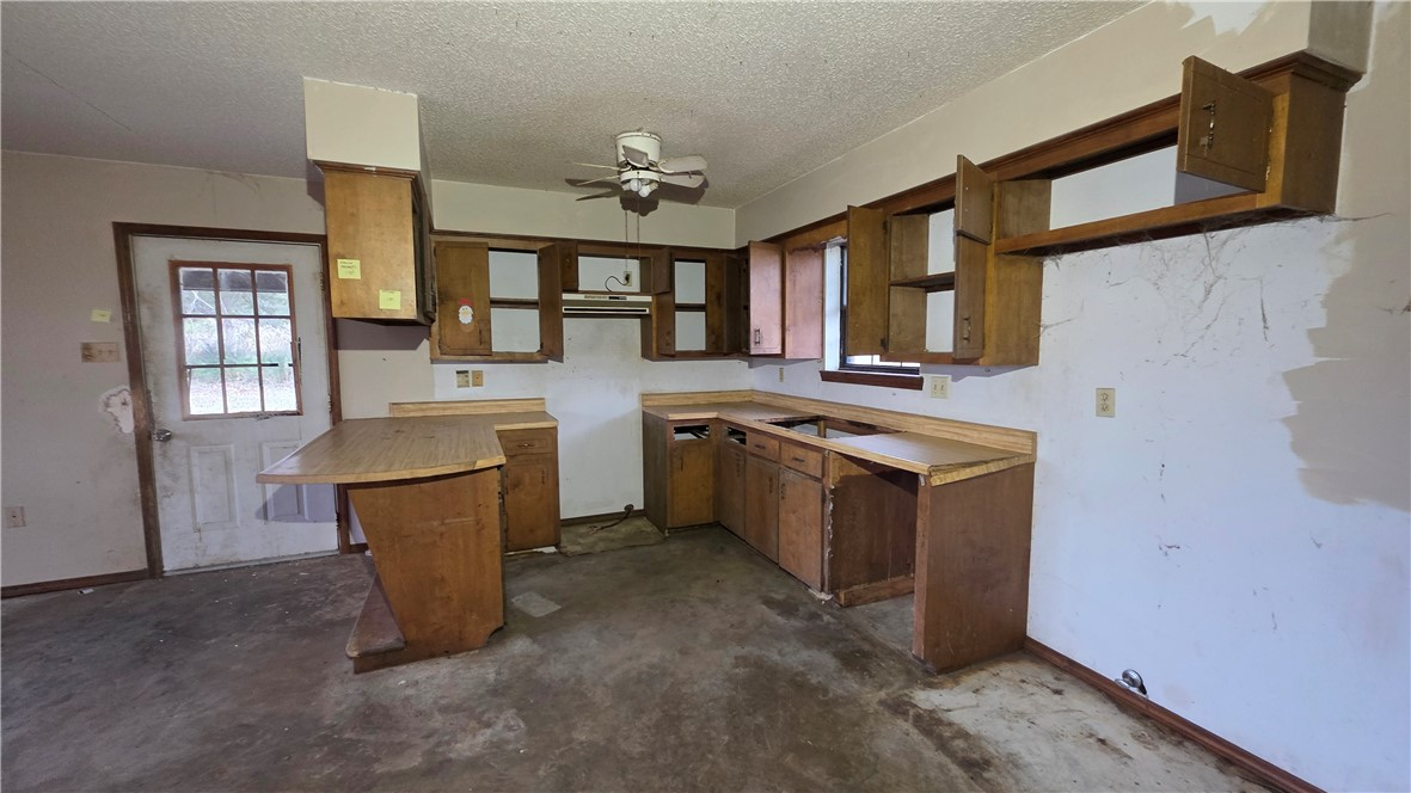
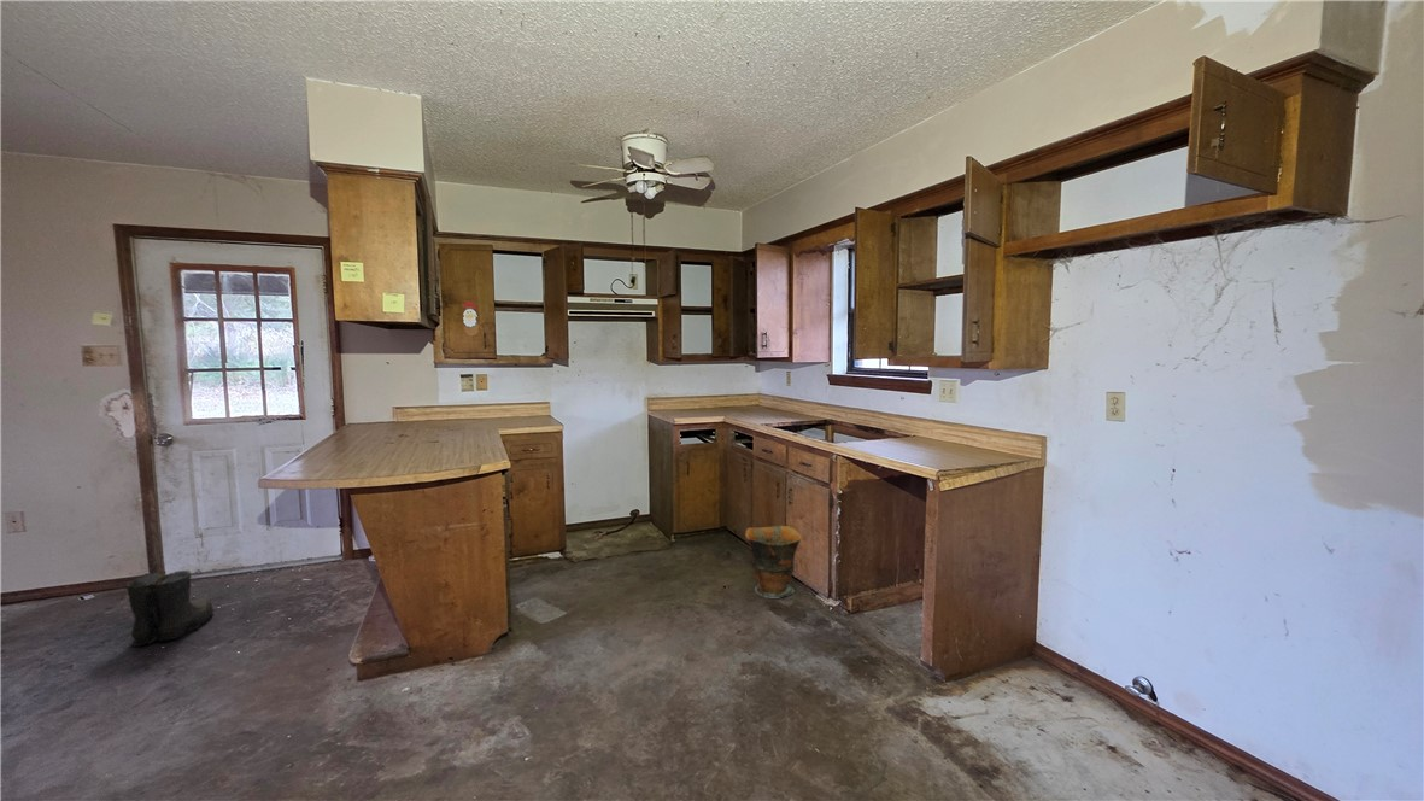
+ boots [125,569,216,648]
+ bucket [744,525,803,600]
